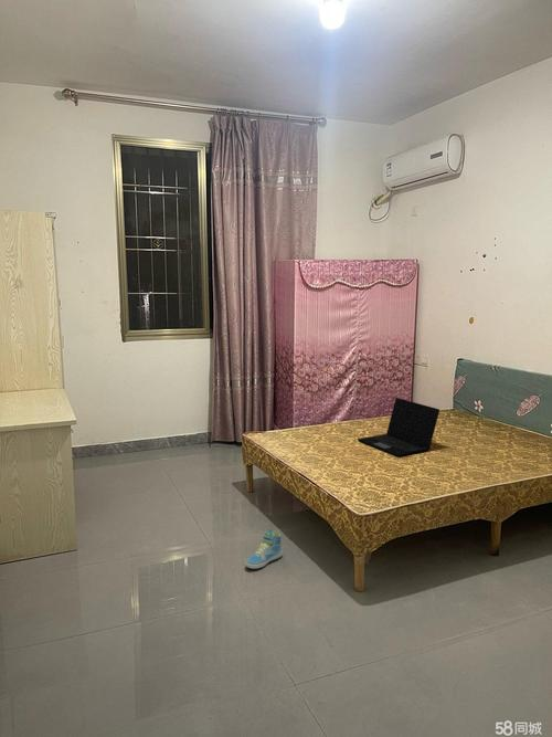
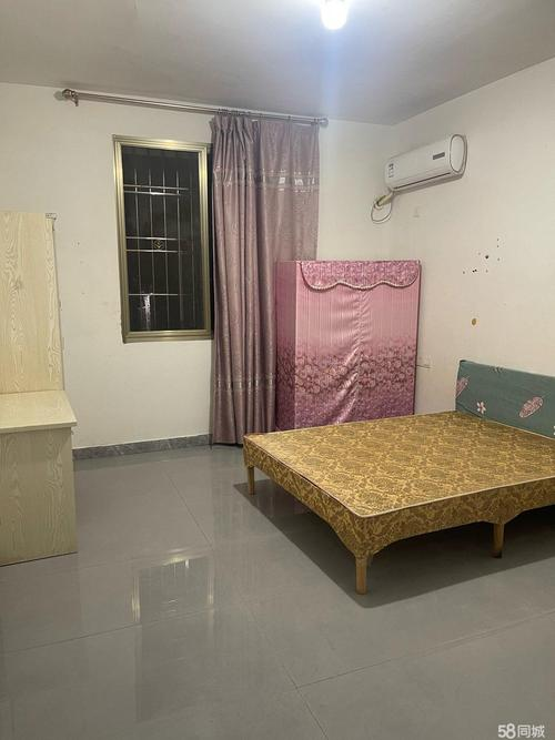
- sneaker [244,528,284,570]
- laptop [357,397,440,457]
